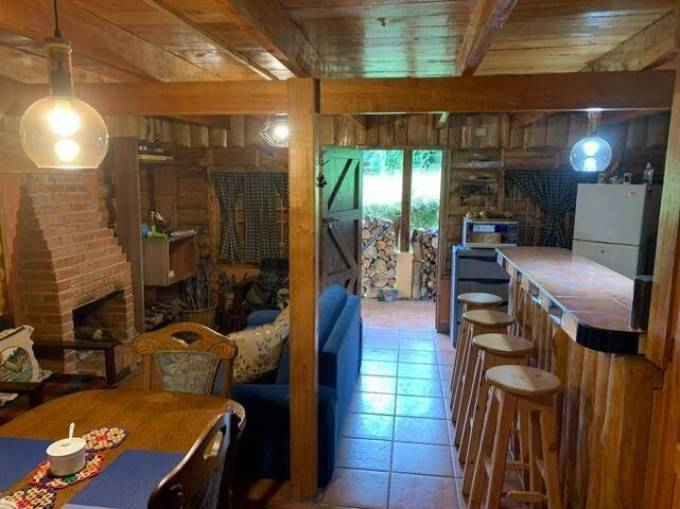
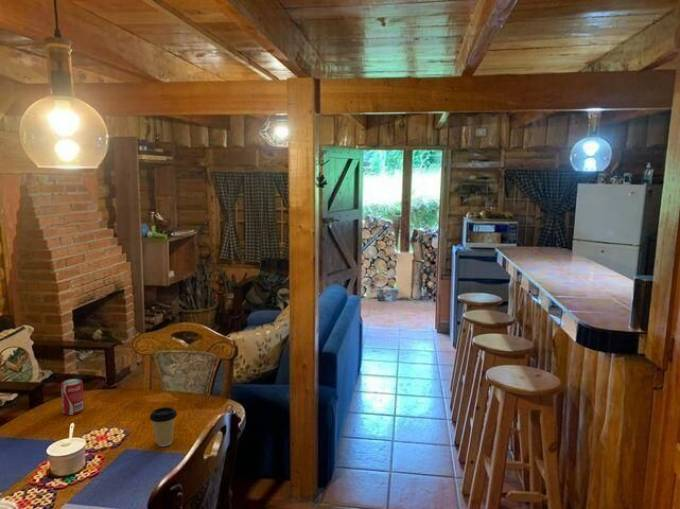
+ coffee cup [149,406,178,447]
+ beverage can [60,378,85,416]
